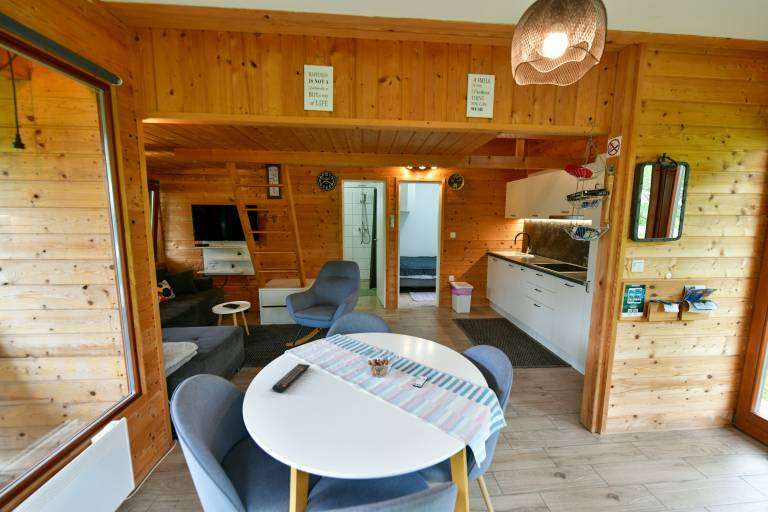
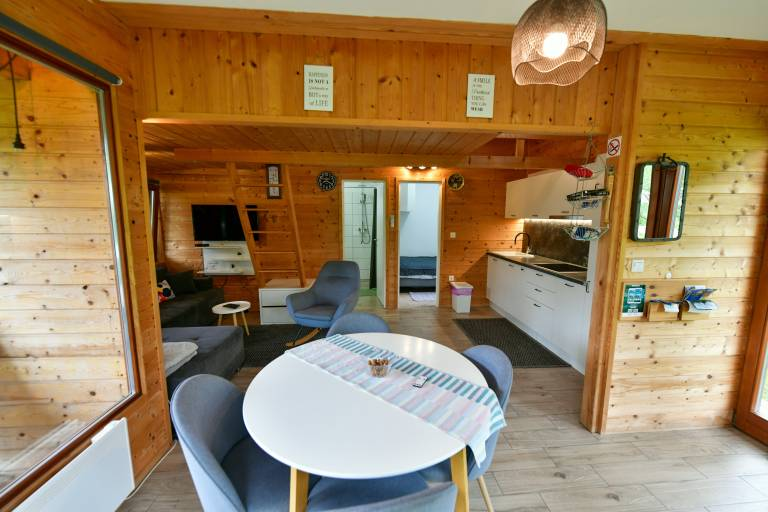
- remote control [271,363,311,393]
